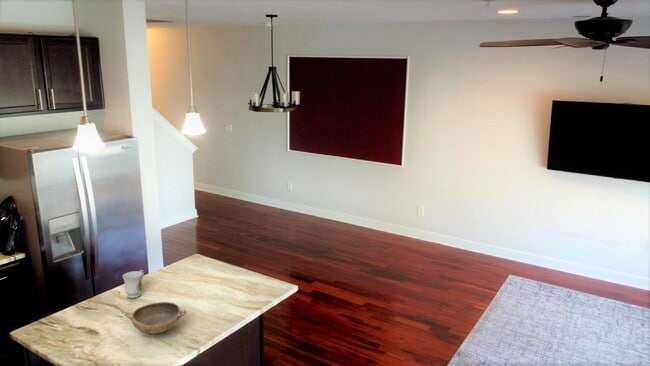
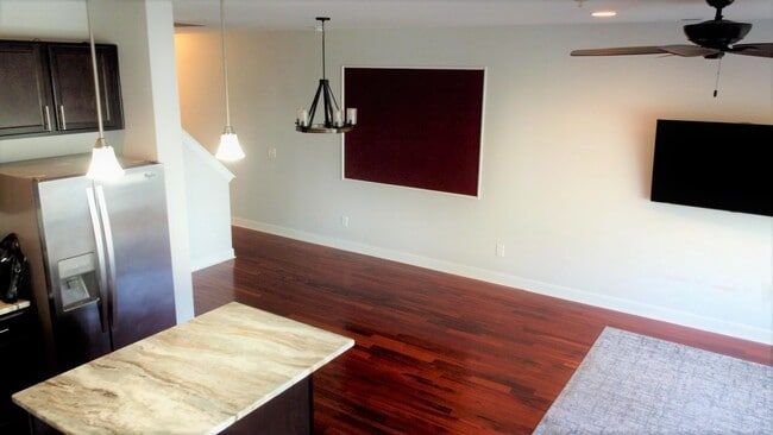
- mug [121,269,145,299]
- bowl [124,301,188,335]
